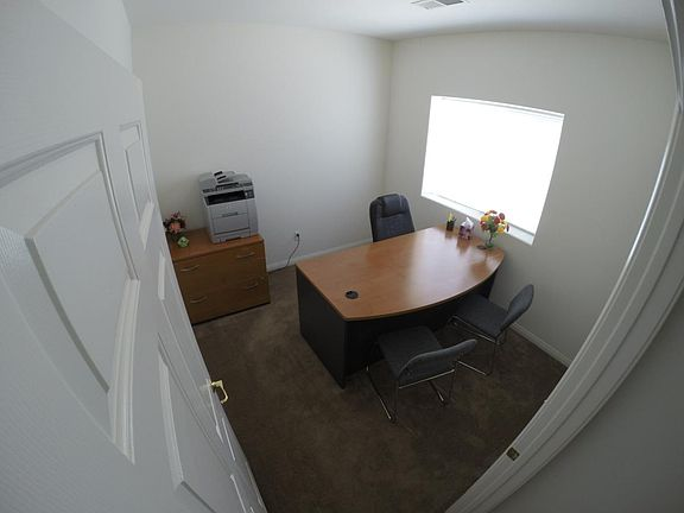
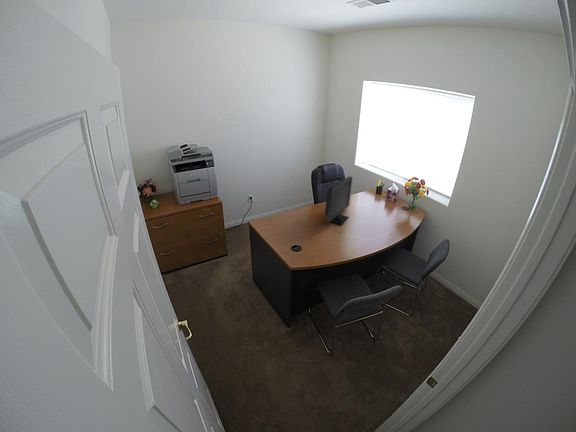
+ computer monitor [324,176,353,225]
